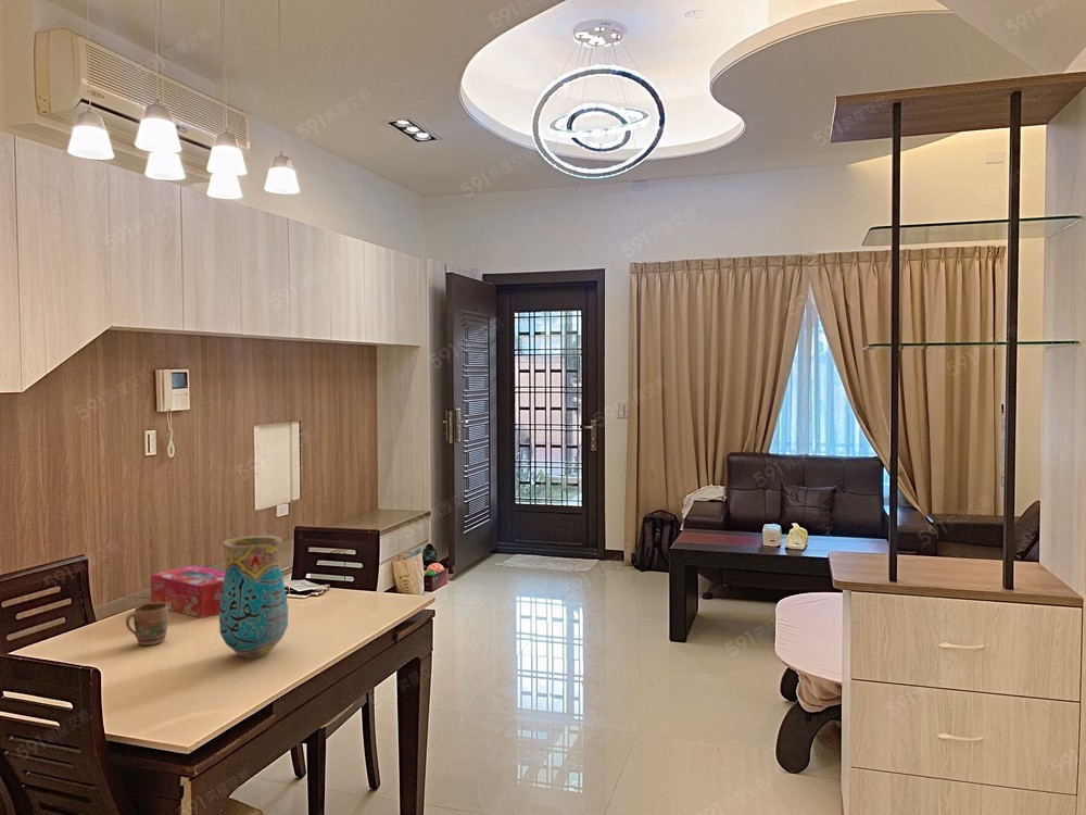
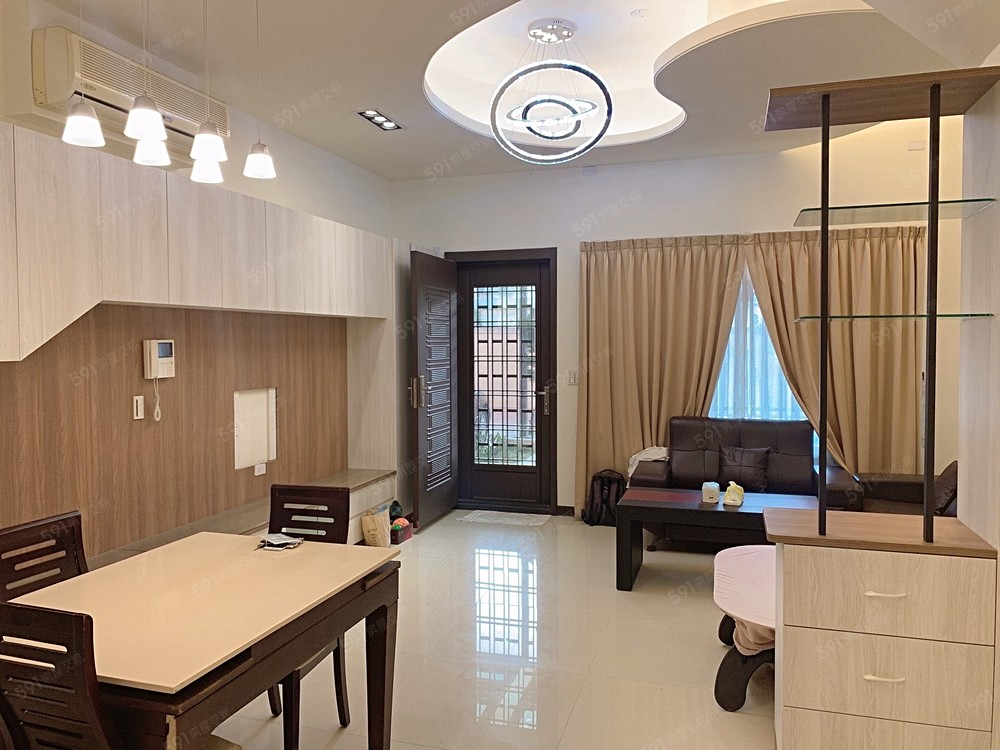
- vase [218,535,289,660]
- mug [125,602,169,647]
- tissue box [150,564,225,619]
